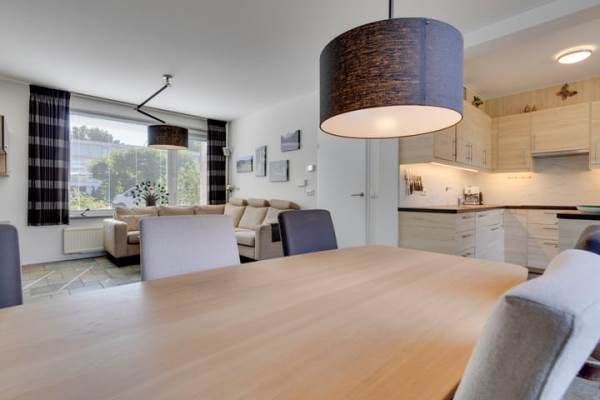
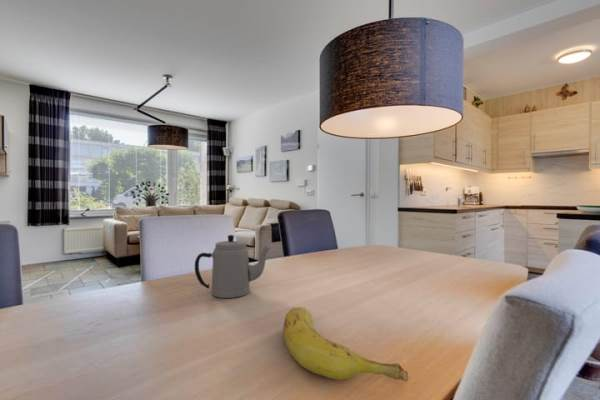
+ teapot [194,234,271,299]
+ banana [282,306,409,382]
